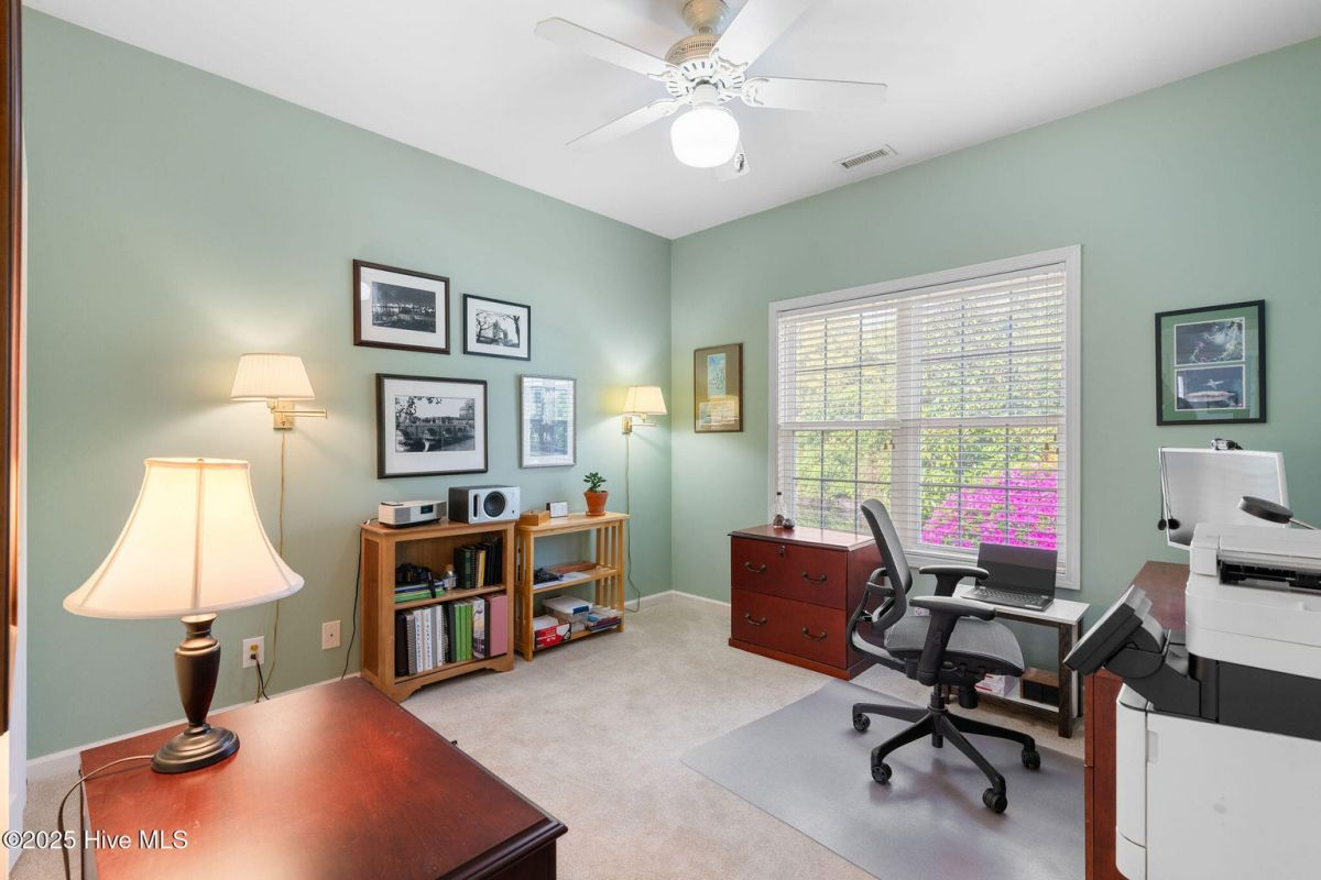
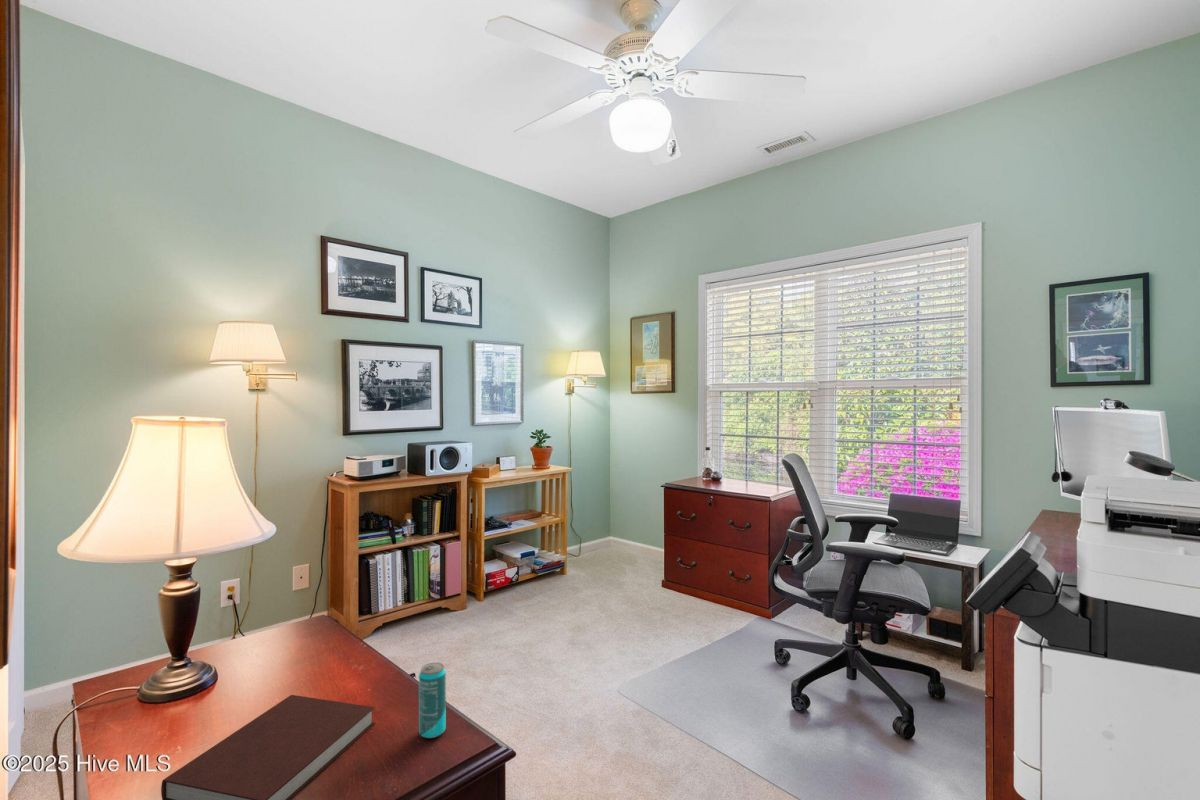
+ notebook [160,694,376,800]
+ beverage can [418,662,447,739]
